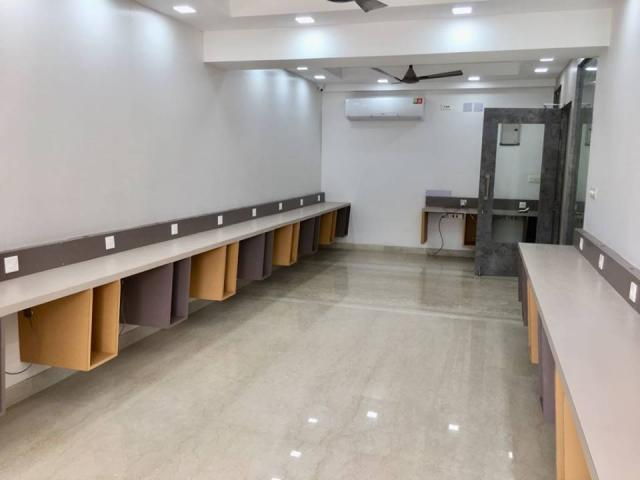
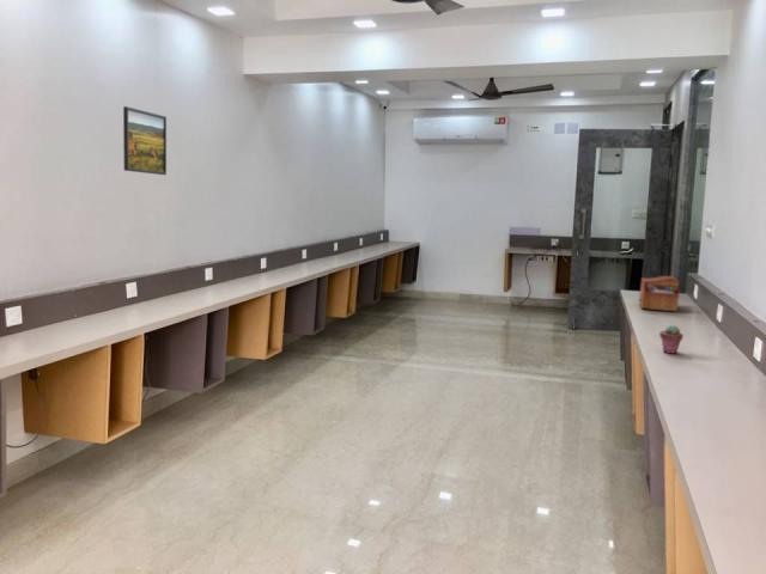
+ potted succulent [658,324,685,354]
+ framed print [122,105,168,176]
+ sewing box [638,275,681,312]
